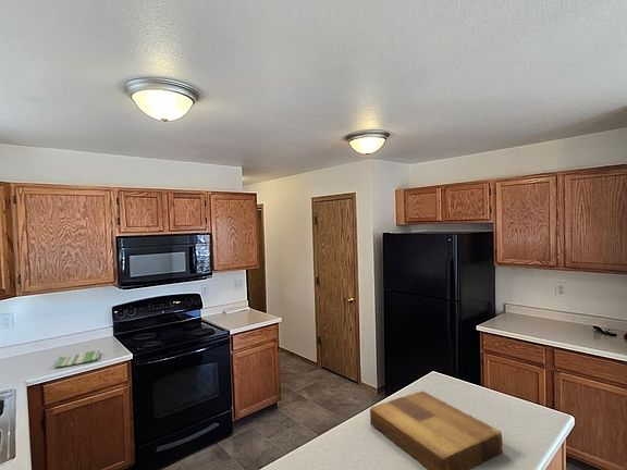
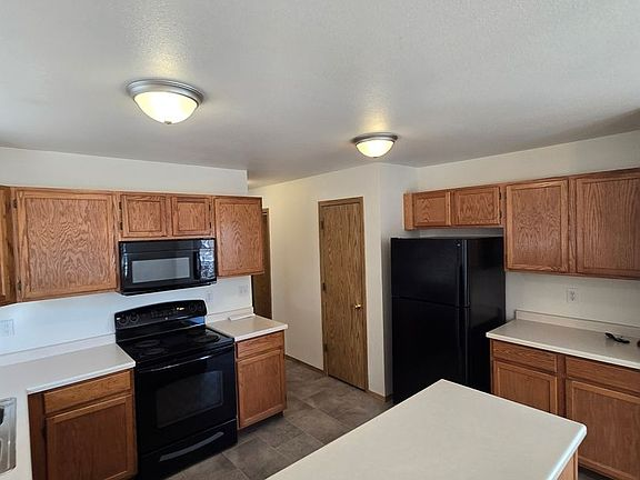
- dish towel [53,349,101,369]
- cutting board [369,391,504,470]
